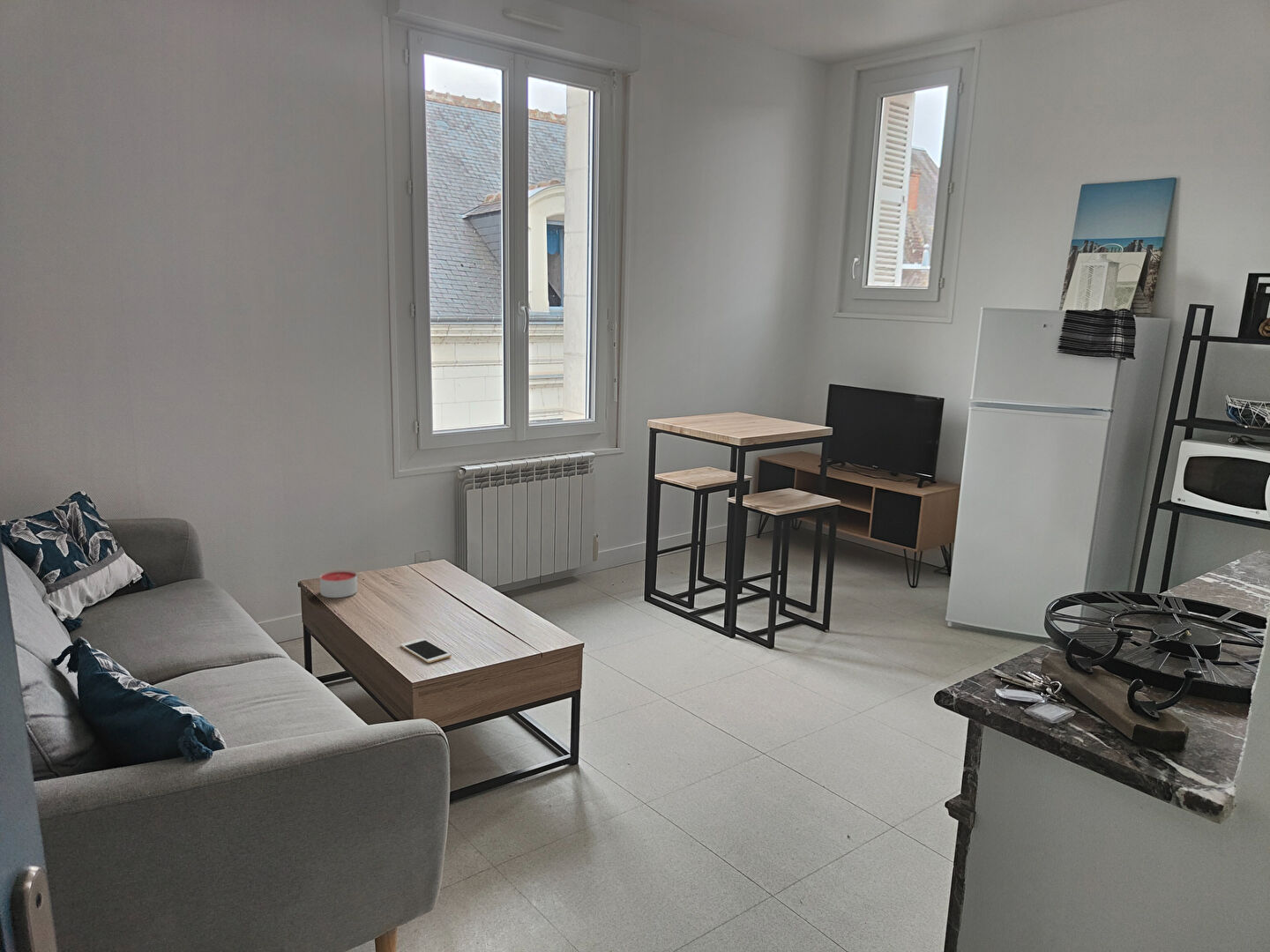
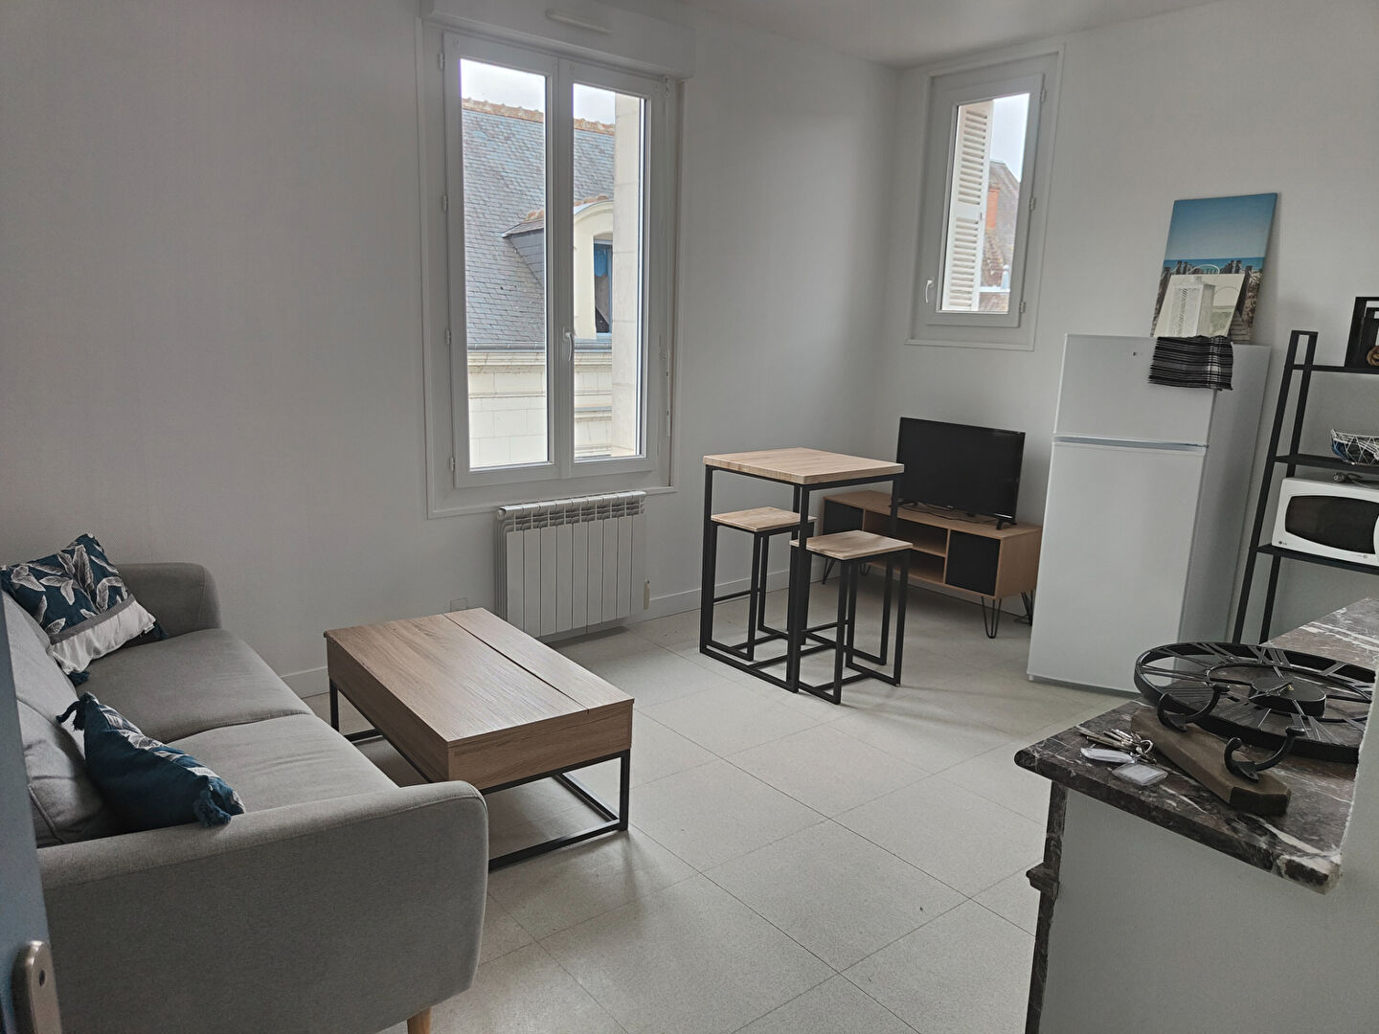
- candle [319,569,358,599]
- cell phone [400,637,452,664]
